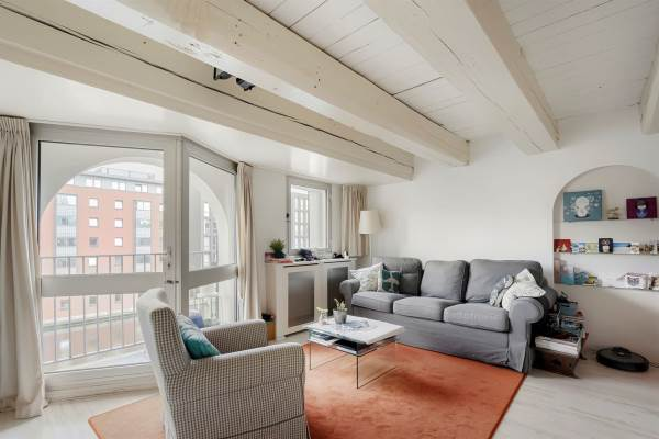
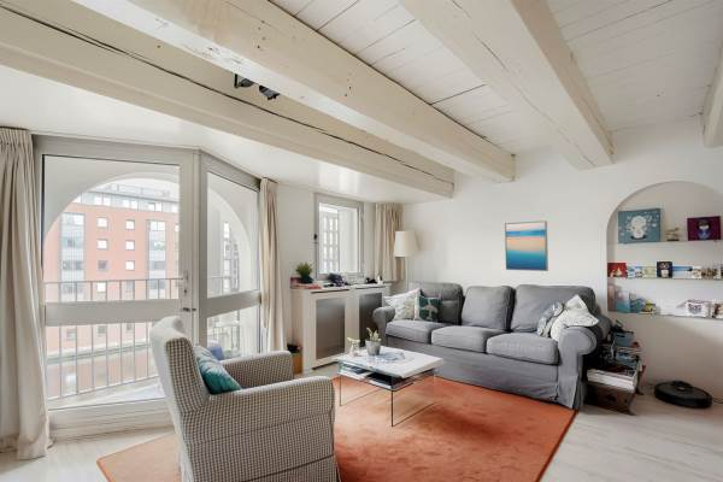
+ wall art [504,219,549,272]
